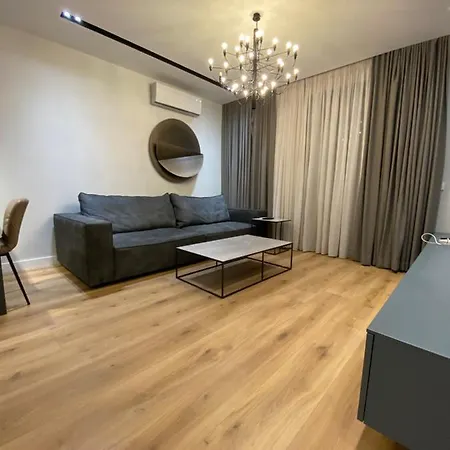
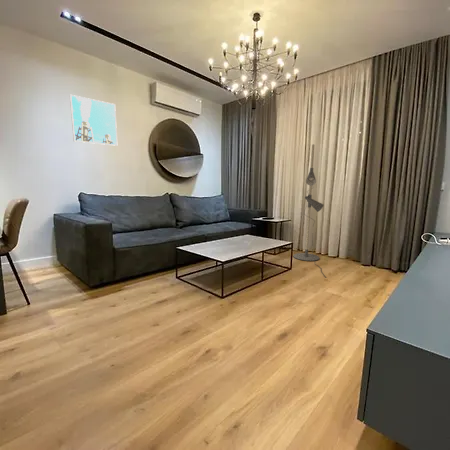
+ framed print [69,94,118,147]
+ floor lamp [292,143,326,277]
